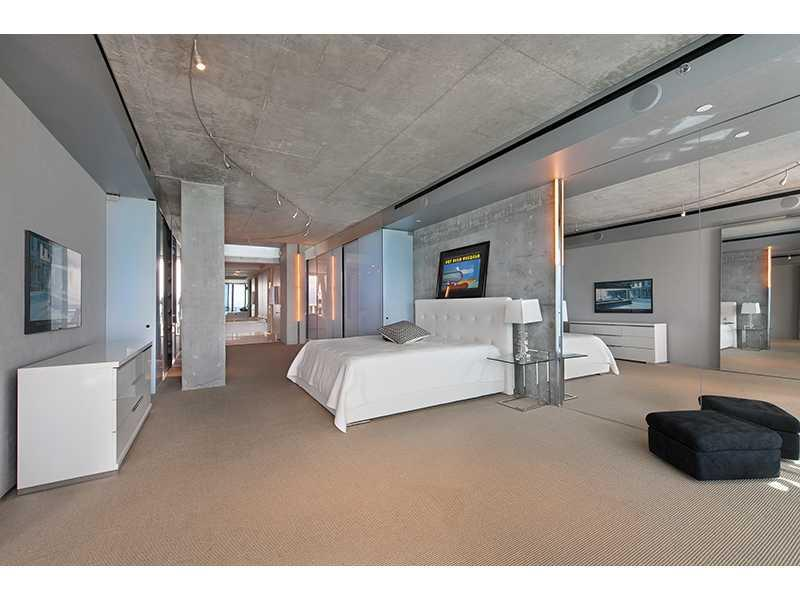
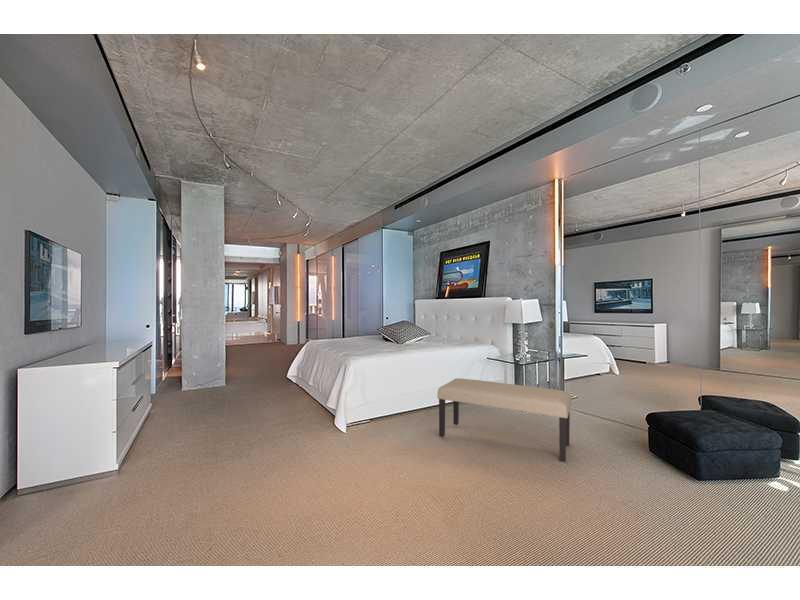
+ bench [437,377,573,463]
